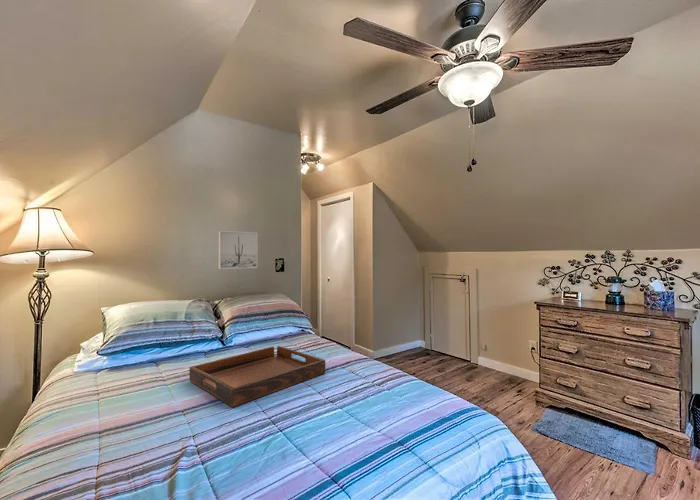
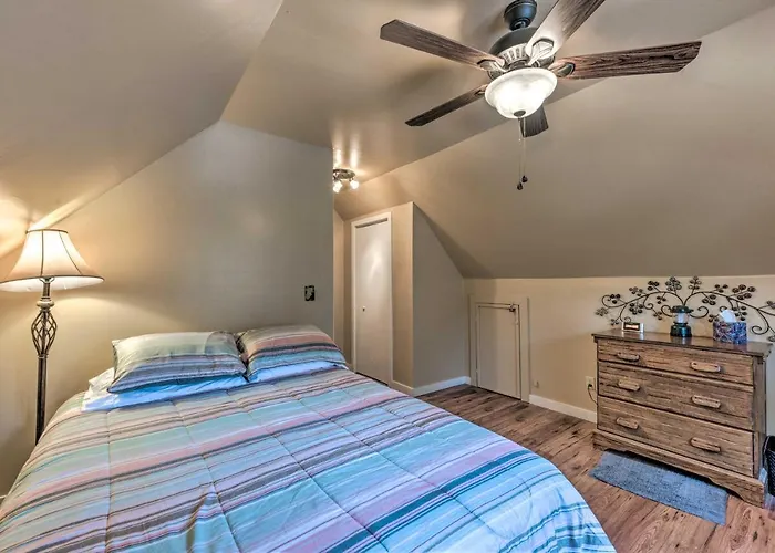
- wall art [218,230,259,270]
- serving tray [188,345,326,408]
